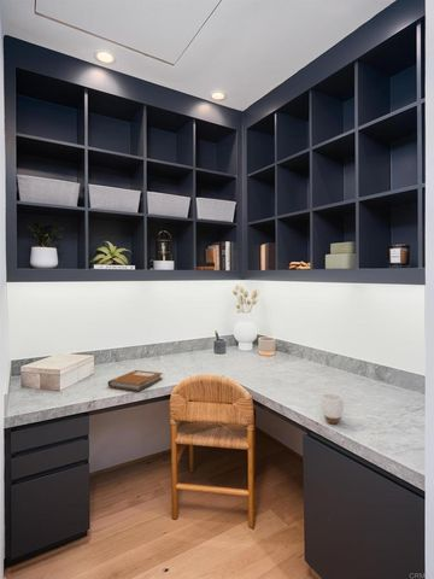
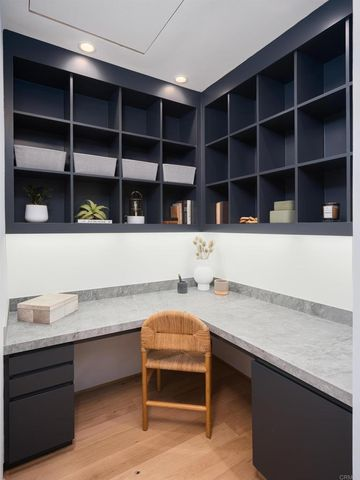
- notebook [107,369,164,392]
- mug [321,392,344,425]
